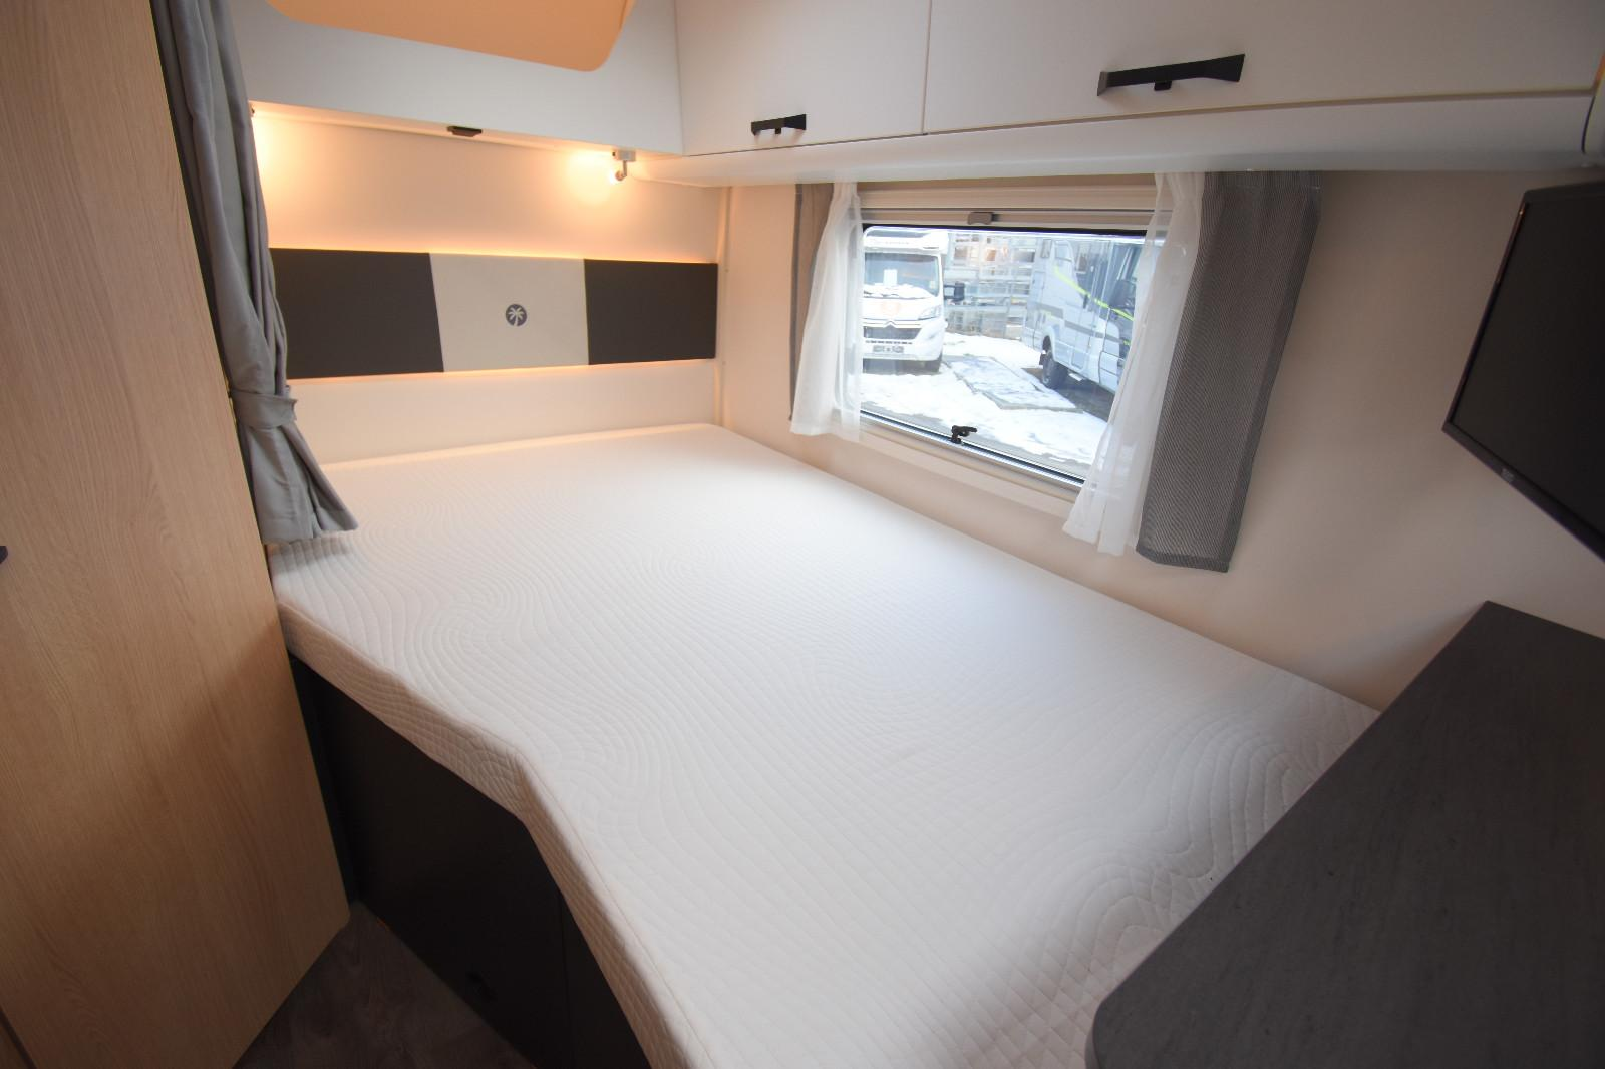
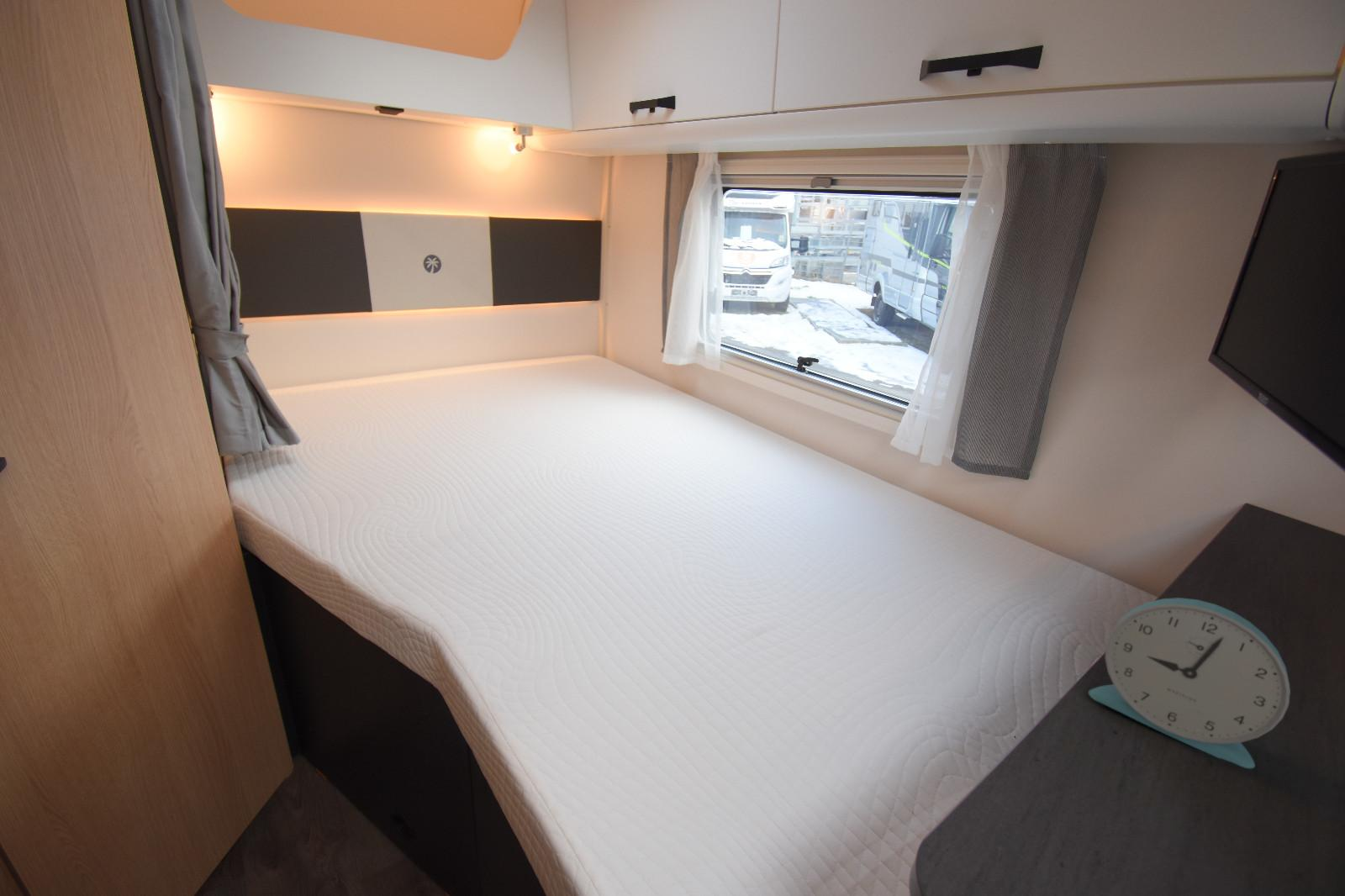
+ alarm clock [1088,597,1291,769]
